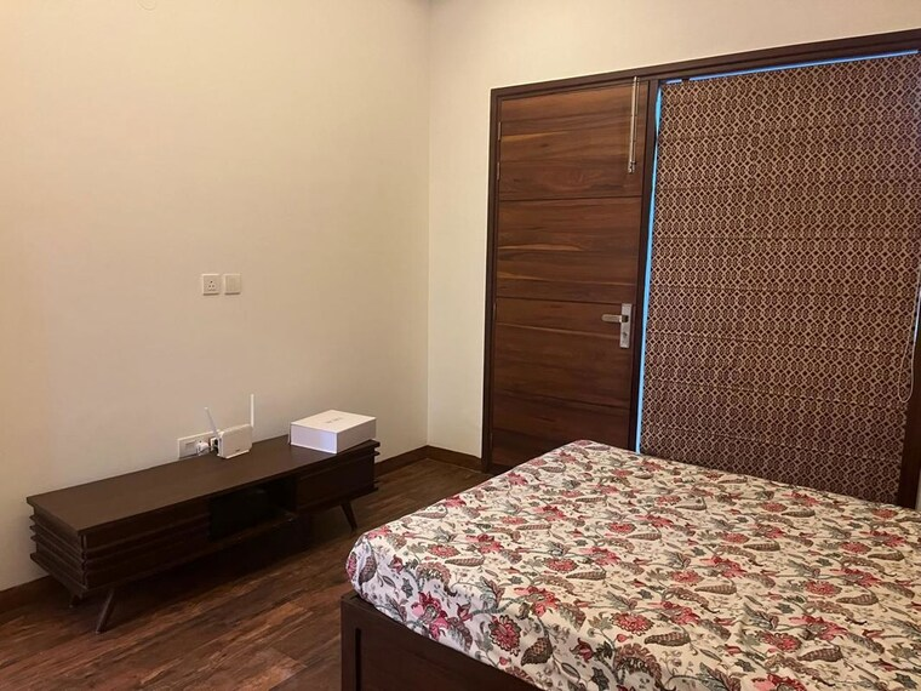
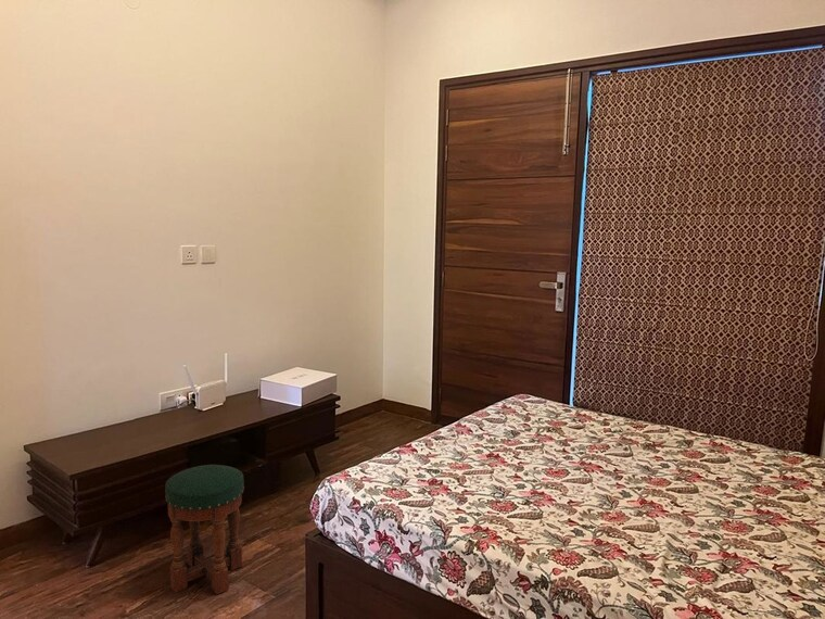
+ stool [164,464,245,595]
